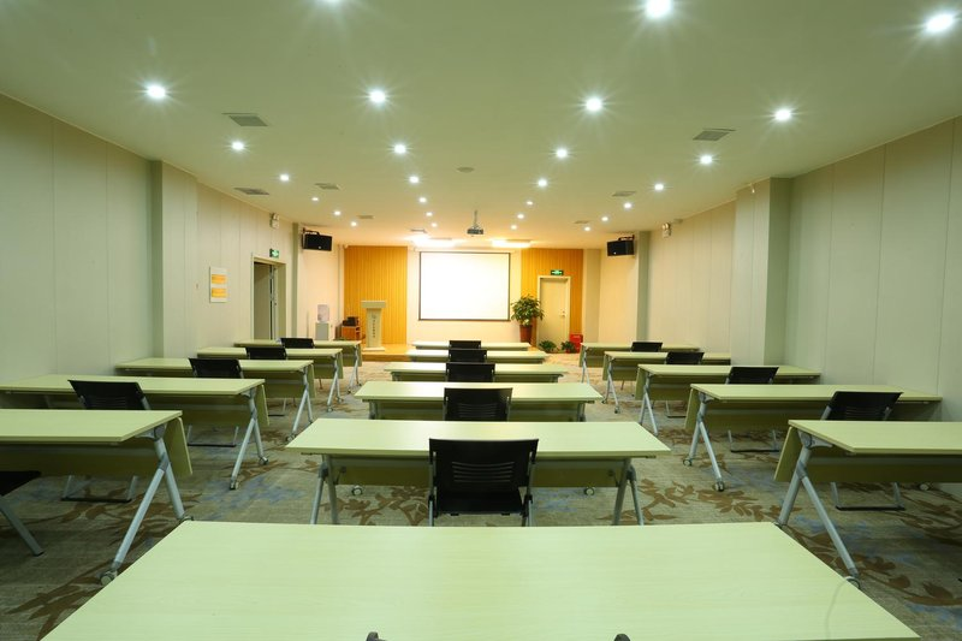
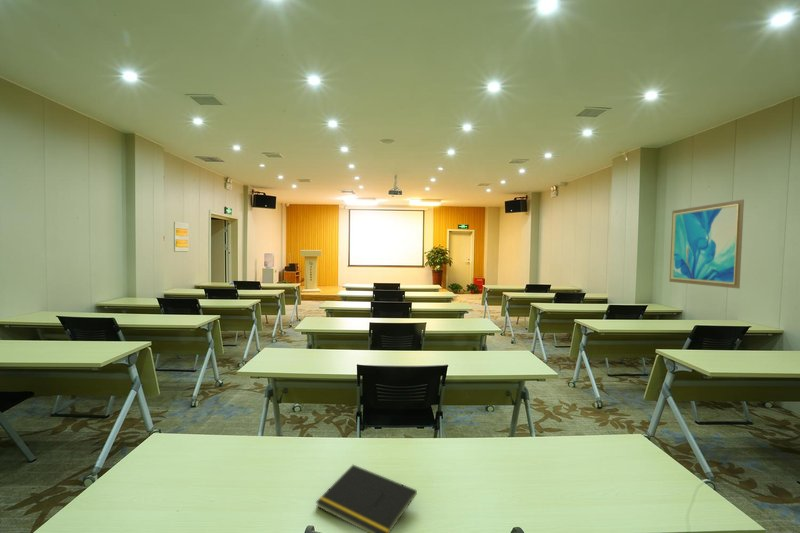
+ notepad [315,464,418,533]
+ wall art [668,198,745,290]
